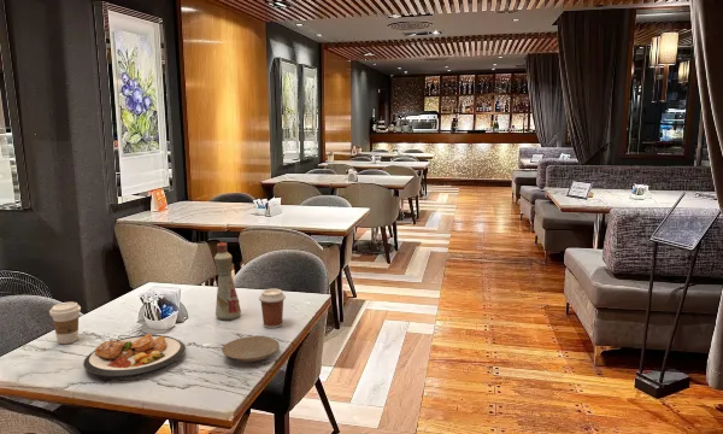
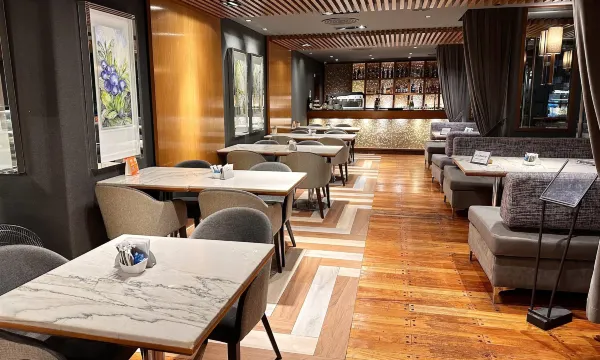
- plate [221,335,281,363]
- coffee cup [258,288,287,329]
- coffee cup [48,301,82,345]
- plate [82,333,187,380]
- bottle [213,241,242,322]
